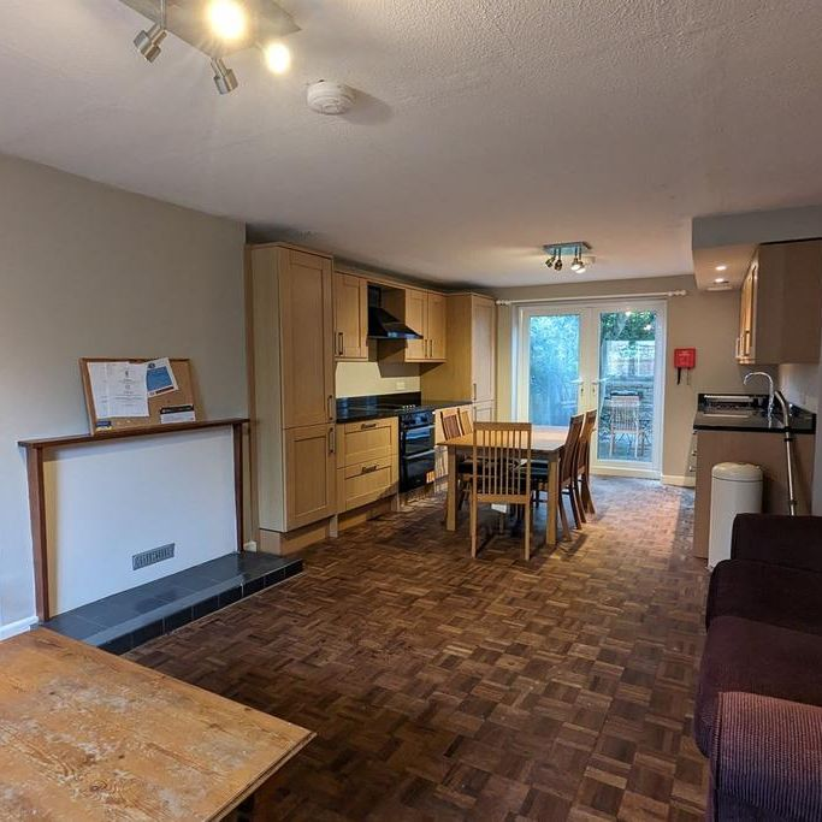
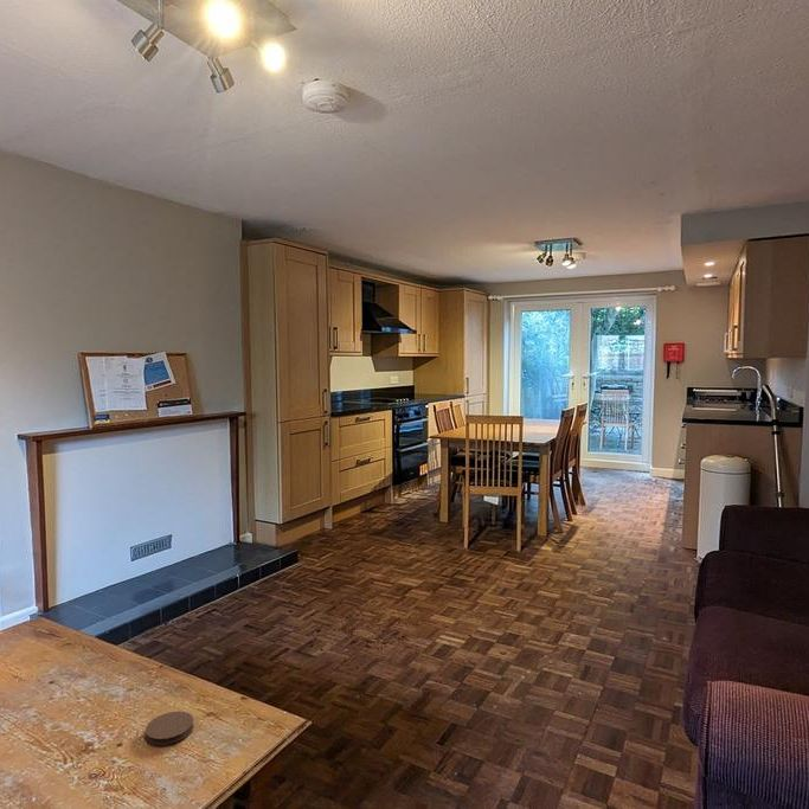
+ coaster [145,711,194,746]
